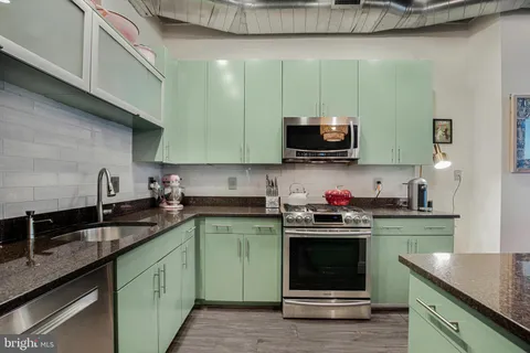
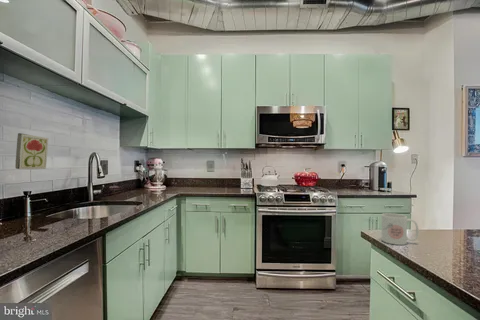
+ decorative tile [14,132,49,170]
+ mug [381,212,419,246]
